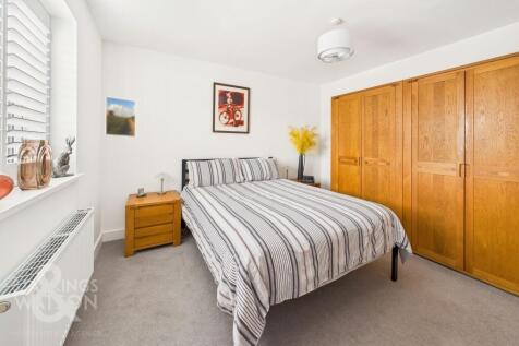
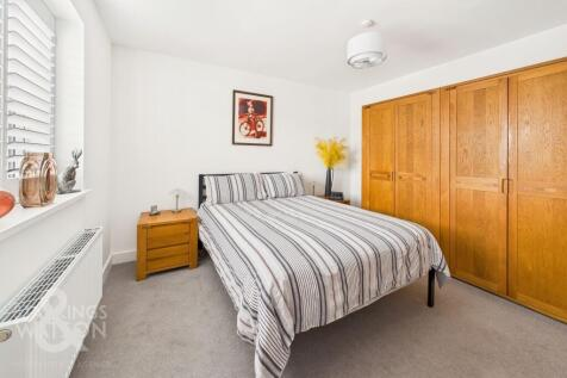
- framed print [105,95,137,139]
